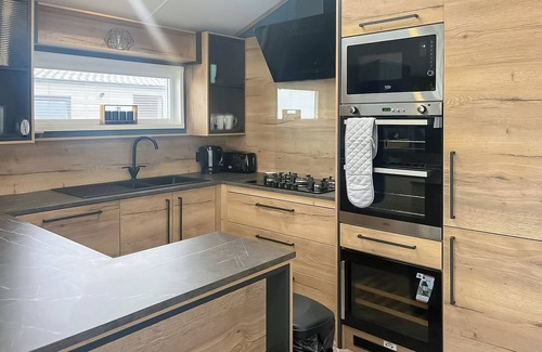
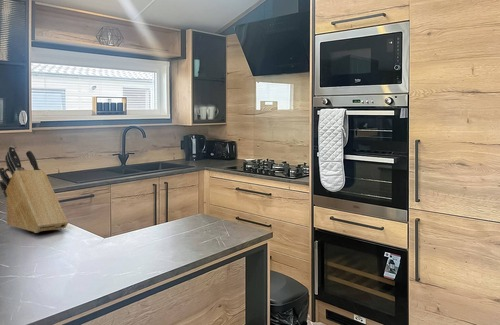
+ knife block [0,145,69,234]
